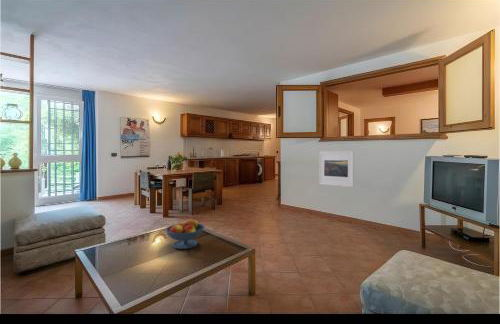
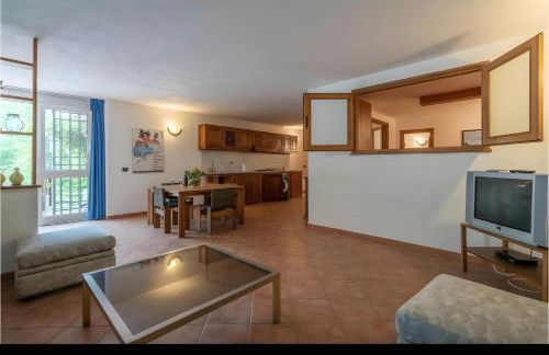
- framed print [318,150,355,188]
- fruit bowl [165,218,205,250]
